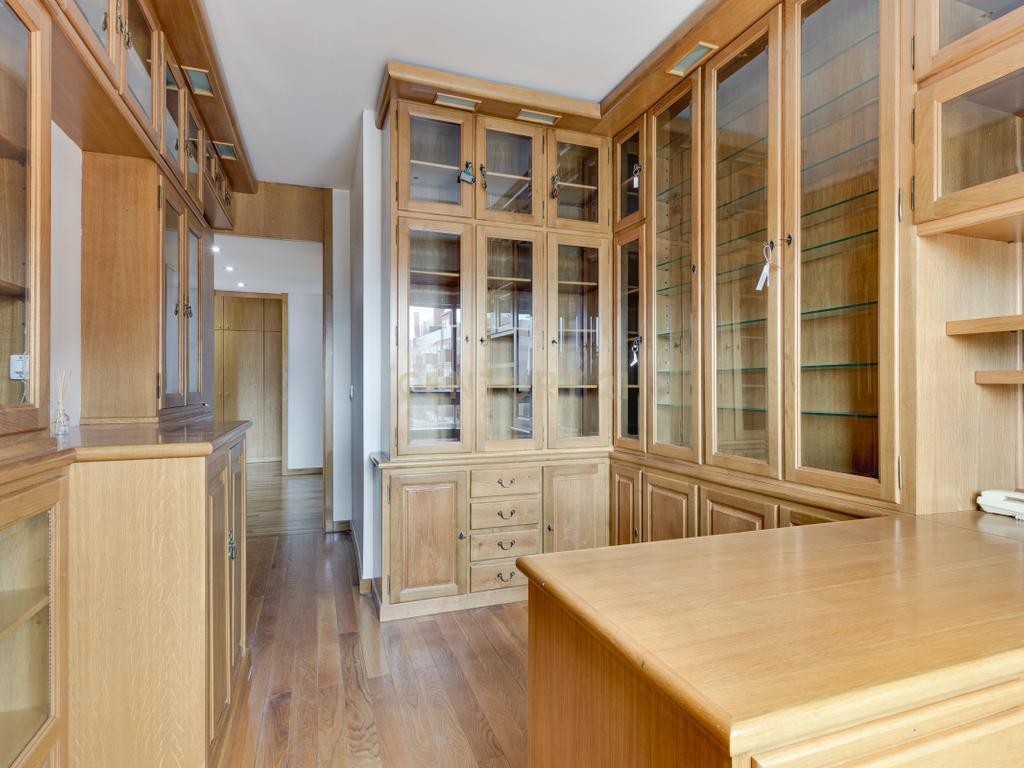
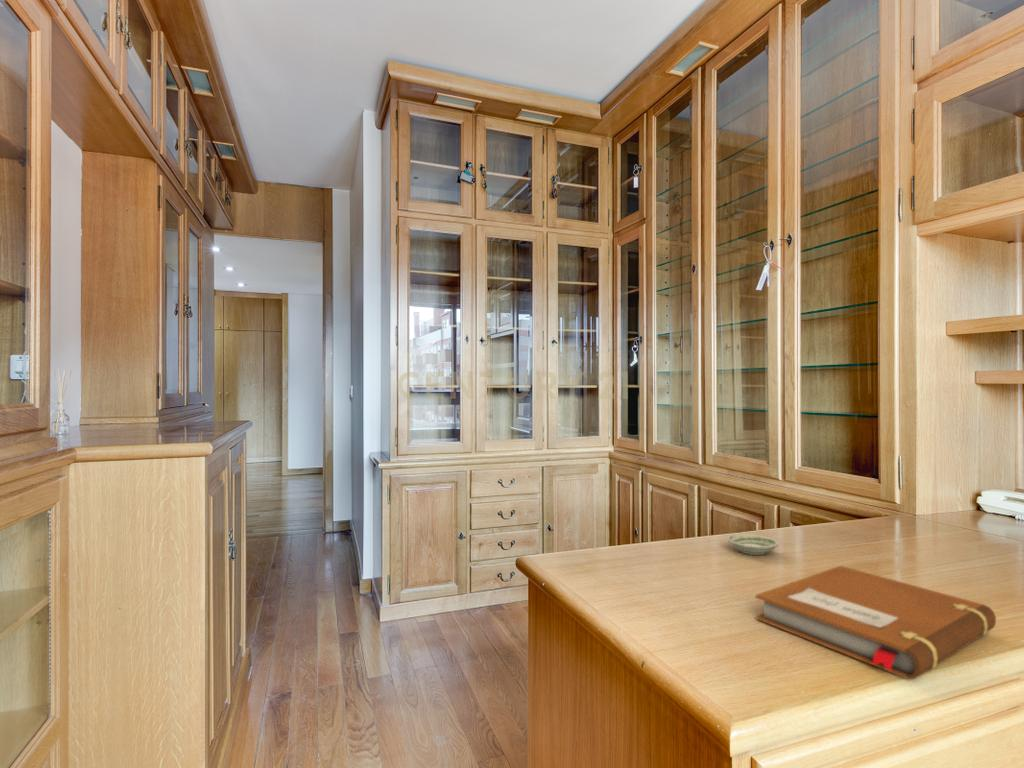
+ saucer [726,533,780,556]
+ notebook [755,565,997,681]
